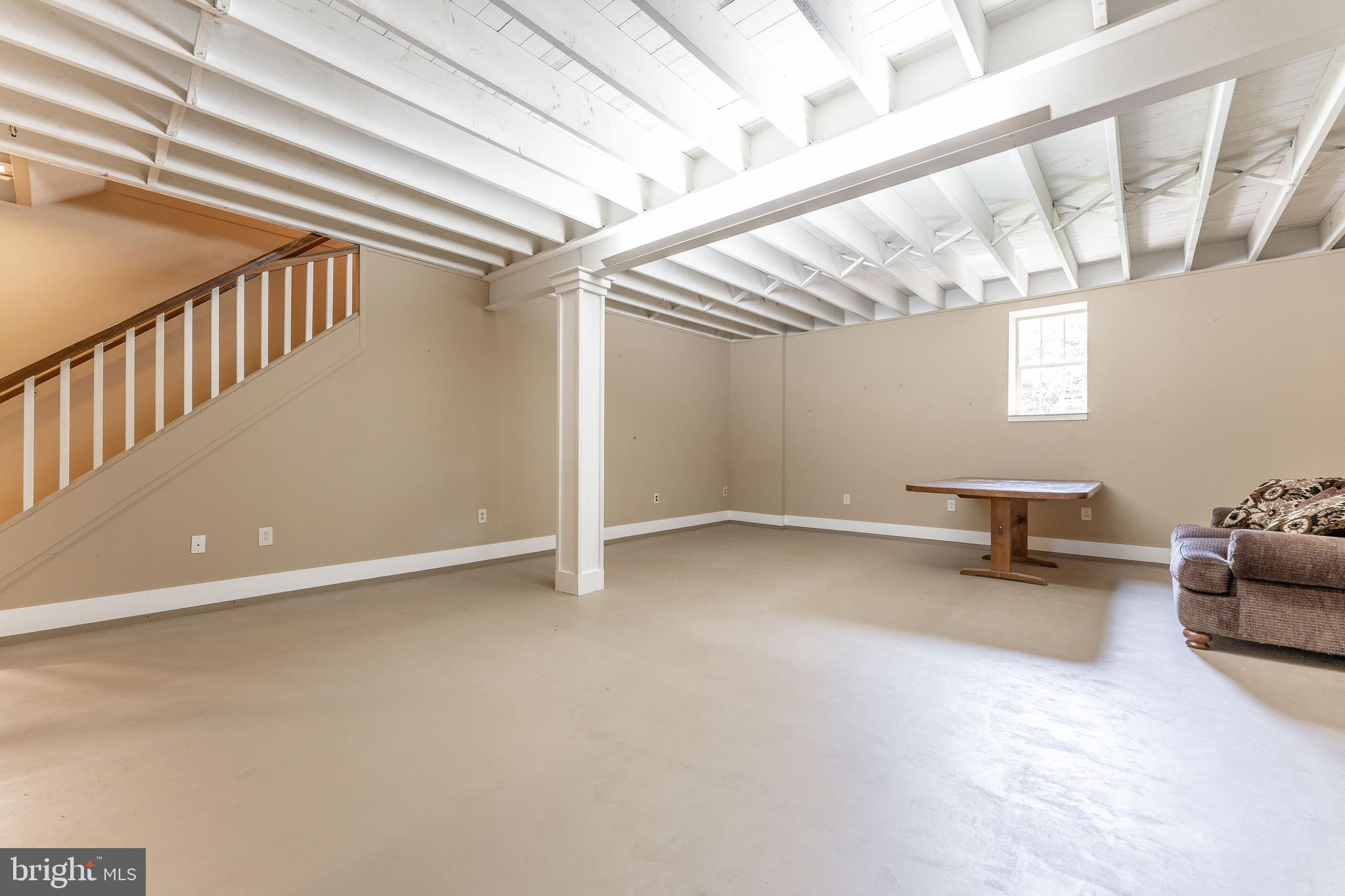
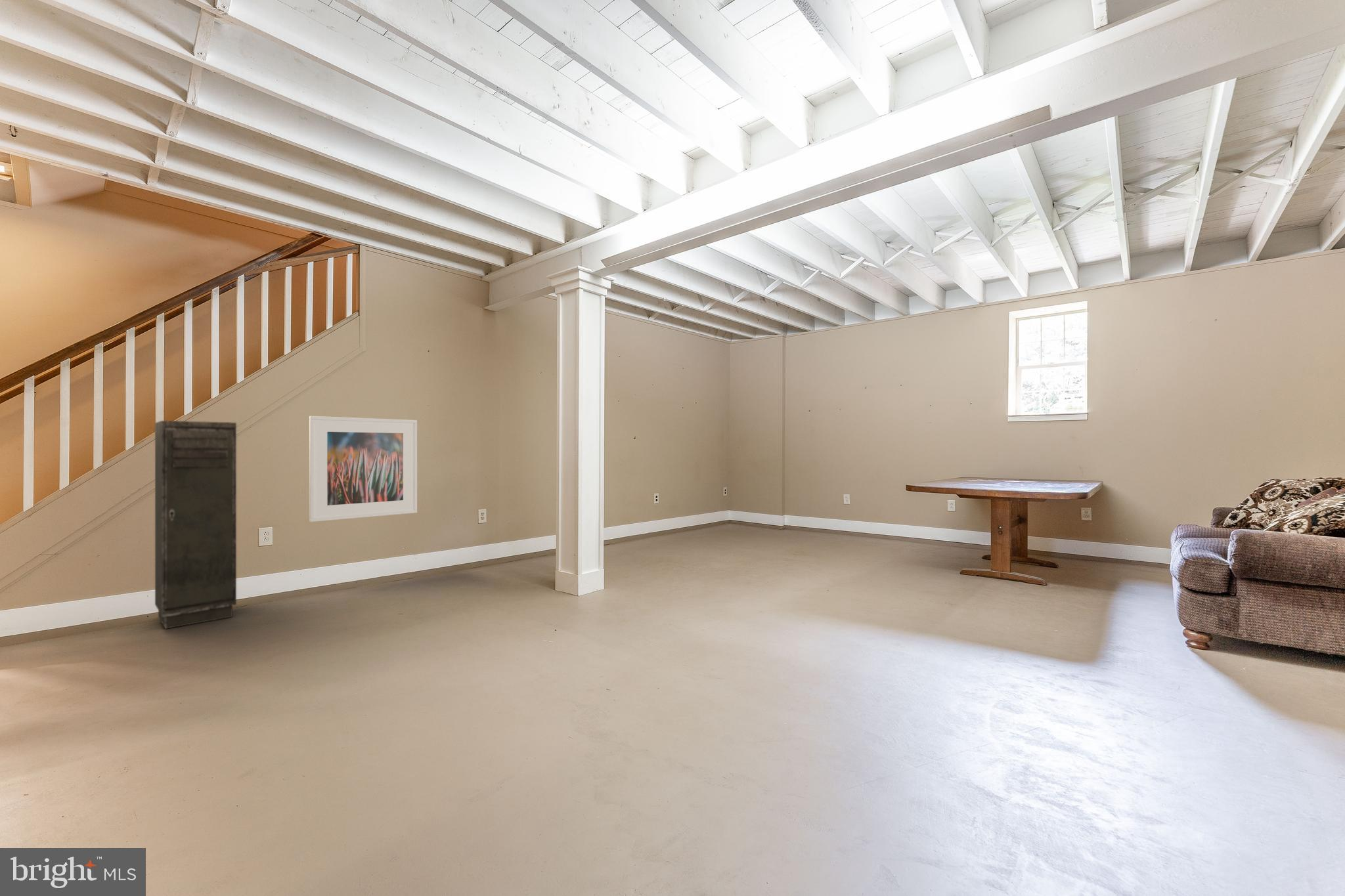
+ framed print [309,416,418,523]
+ storage cabinet [154,420,237,629]
